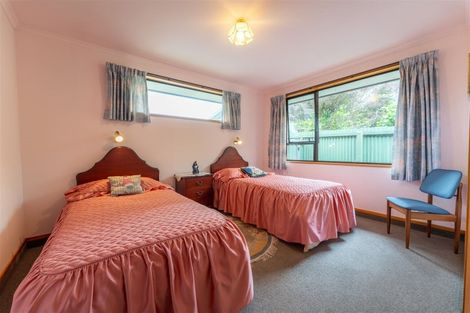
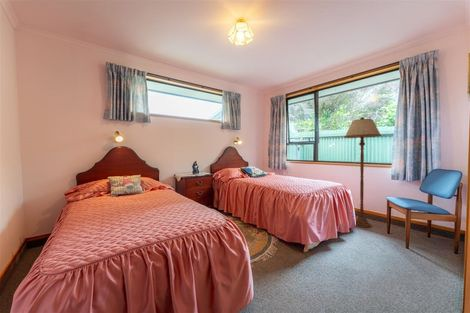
+ floor lamp [343,116,382,228]
